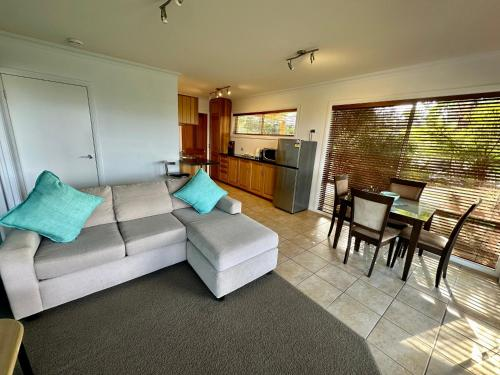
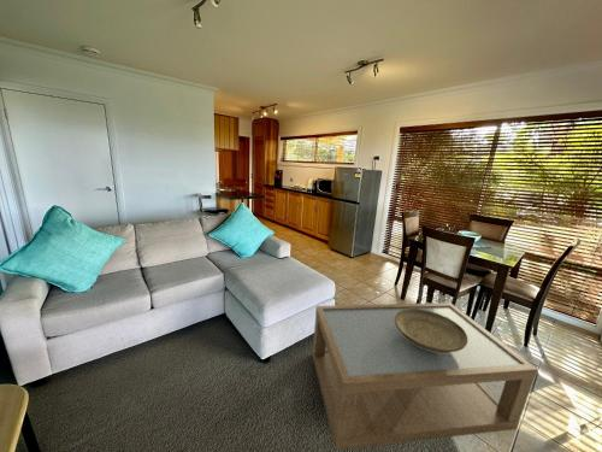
+ coffee table [311,301,539,451]
+ decorative bowl [395,309,468,353]
